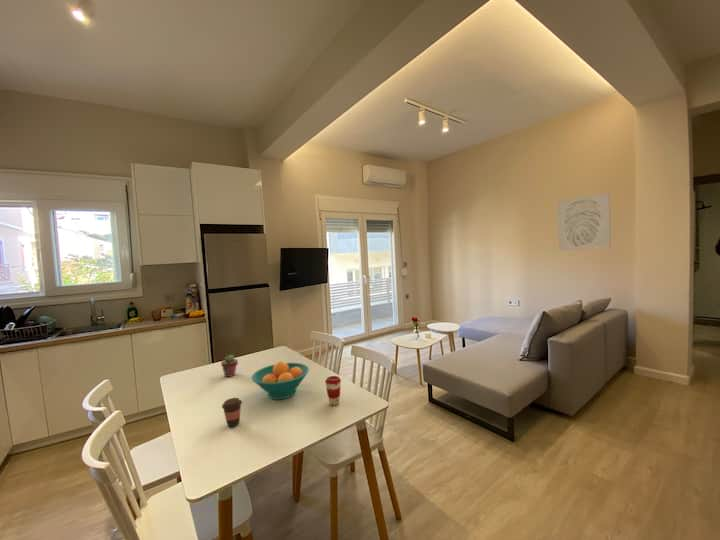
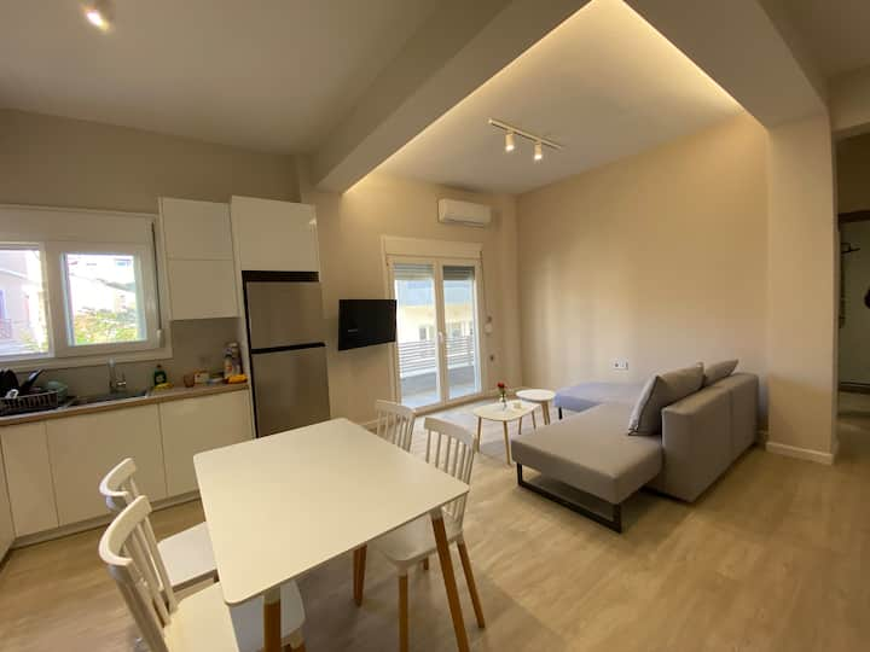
- coffee cup [221,397,243,428]
- wall art [556,192,612,251]
- potted succulent [220,354,239,378]
- coffee cup [324,375,342,406]
- fruit bowl [251,360,310,400]
